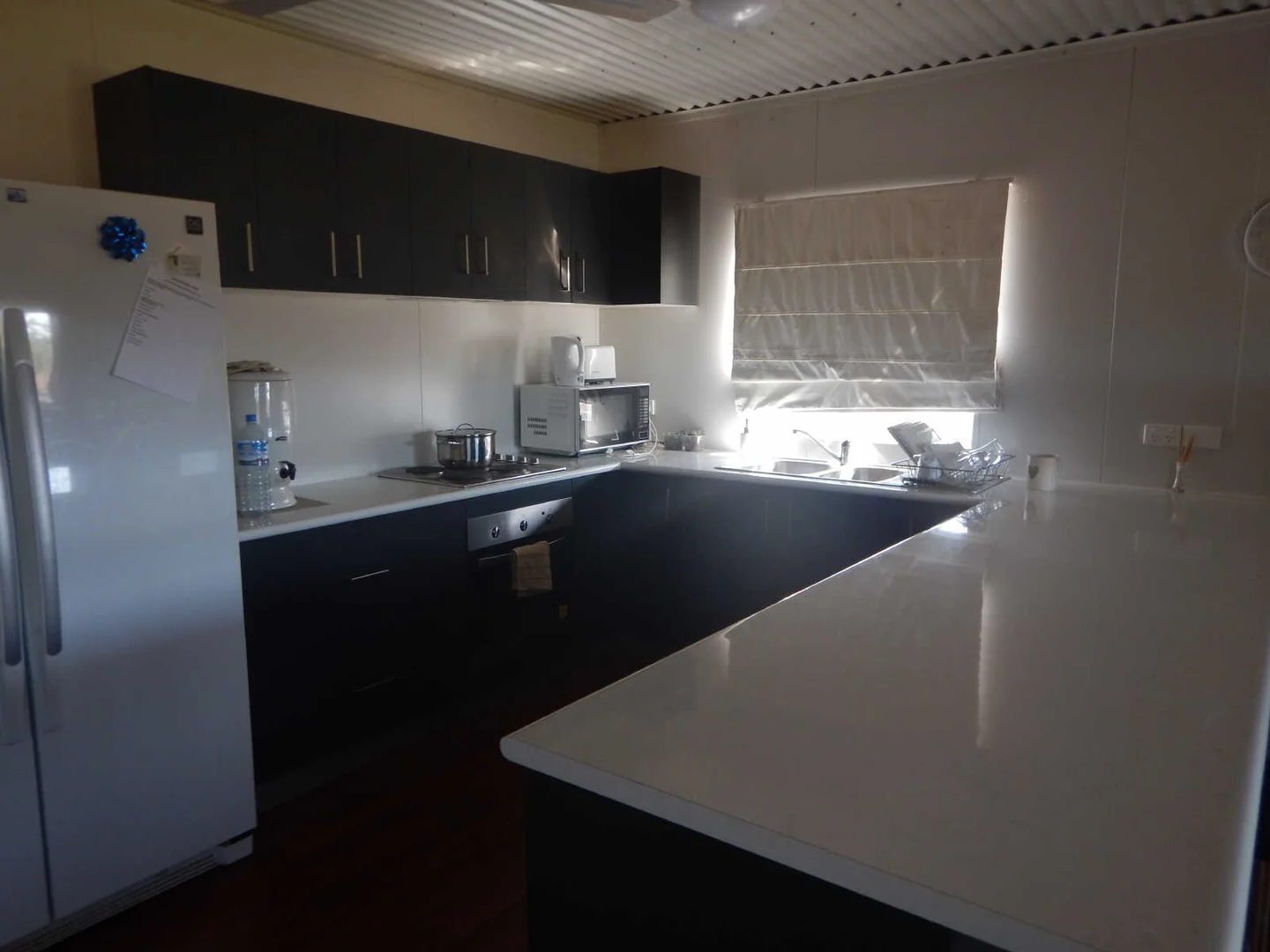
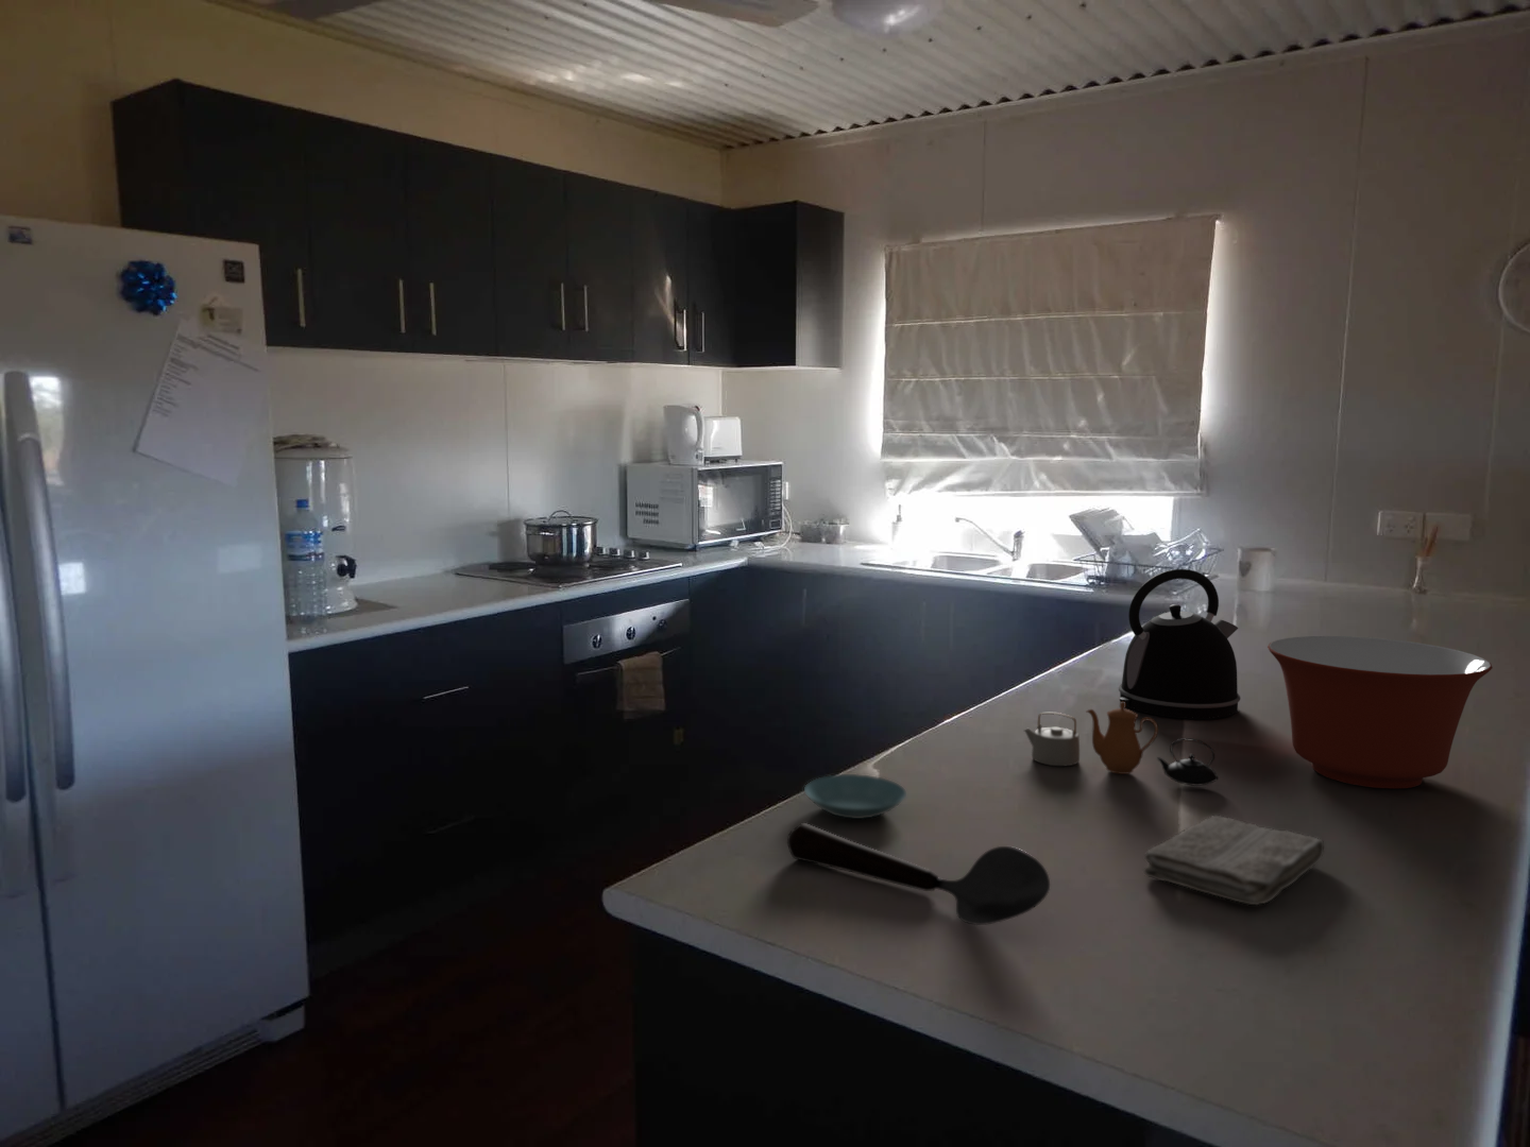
+ kettle [1118,569,1241,720]
+ washcloth [1142,814,1325,906]
+ saucer [804,774,907,820]
+ mixing bowl [1266,635,1493,789]
+ spoon [787,822,1051,927]
+ teapot [1023,702,1219,787]
